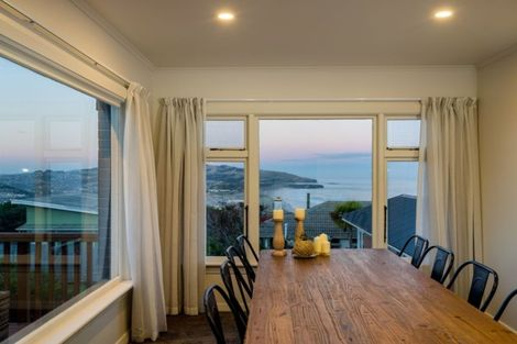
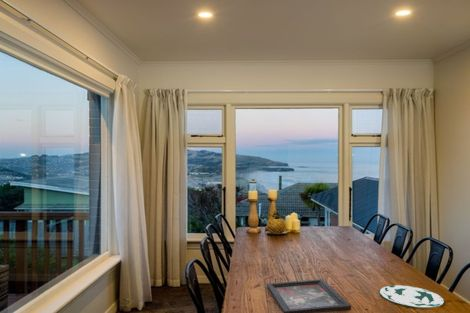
+ decorative tray [266,278,352,313]
+ plate [378,284,445,309]
